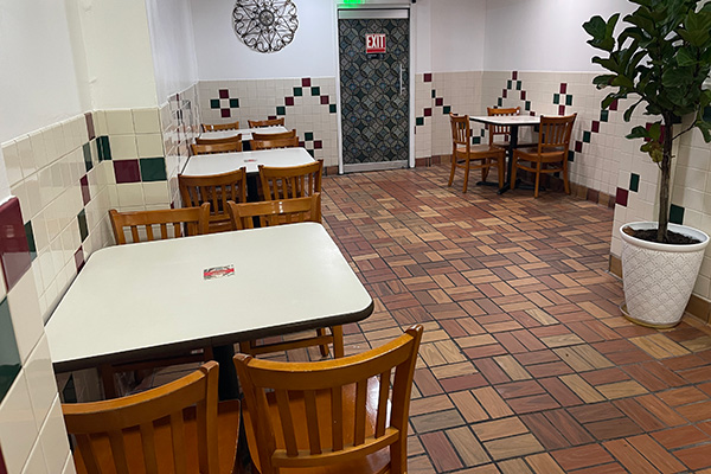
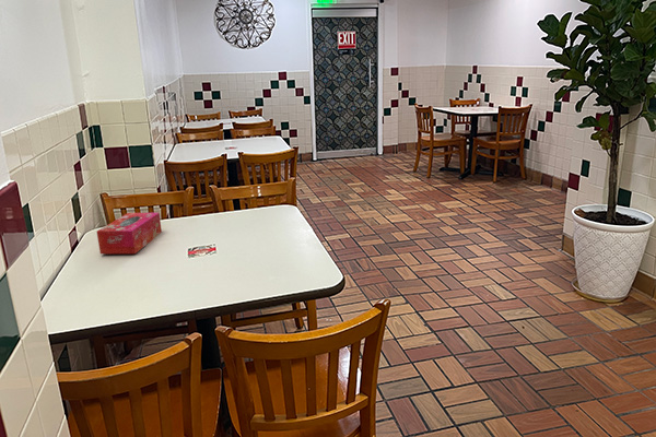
+ tissue box [96,212,163,255]
